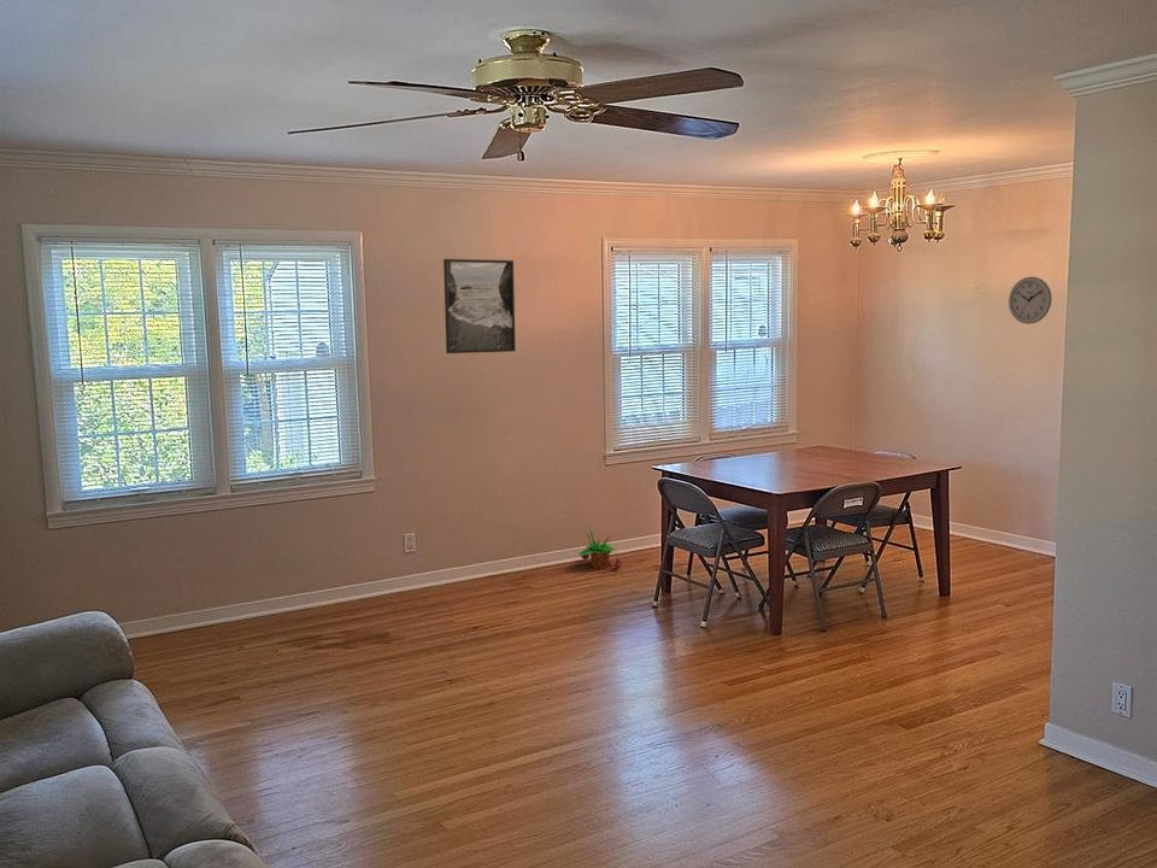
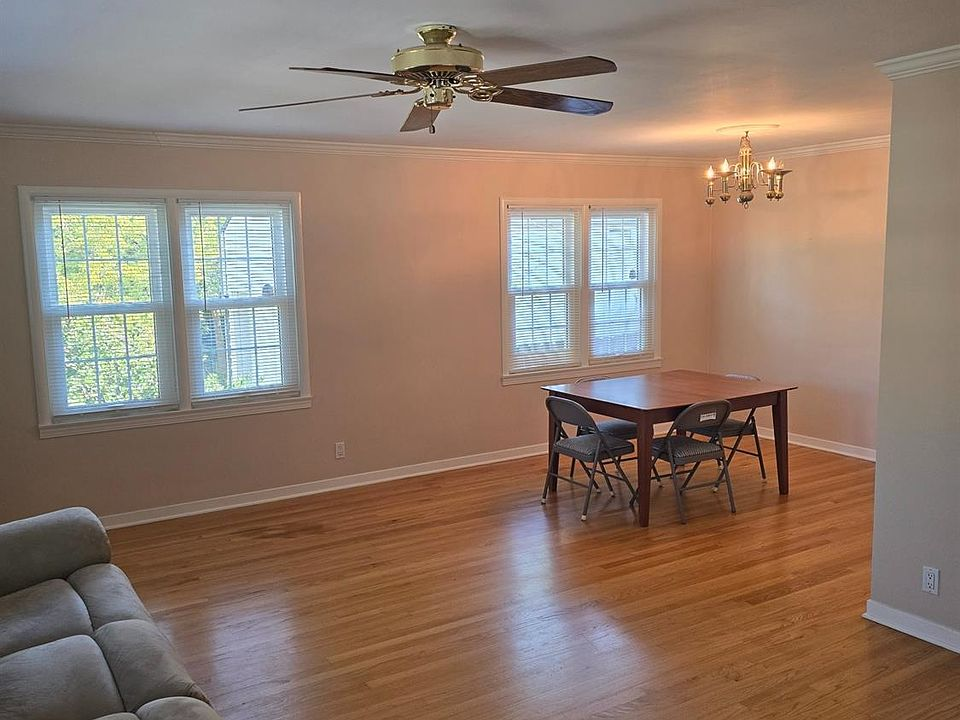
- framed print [442,258,517,354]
- potted plant [577,527,623,570]
- wall clock [1008,276,1053,326]
